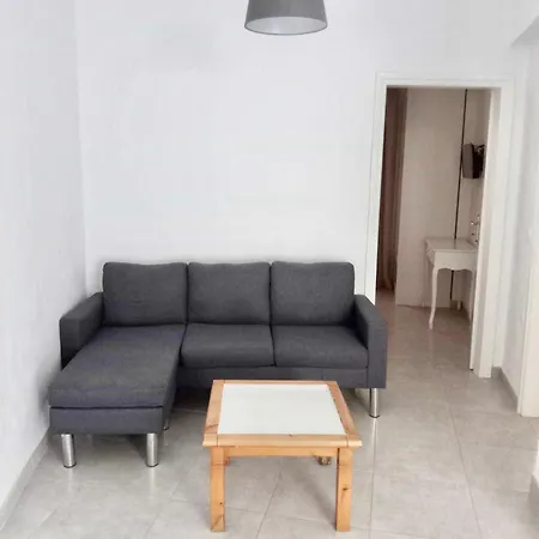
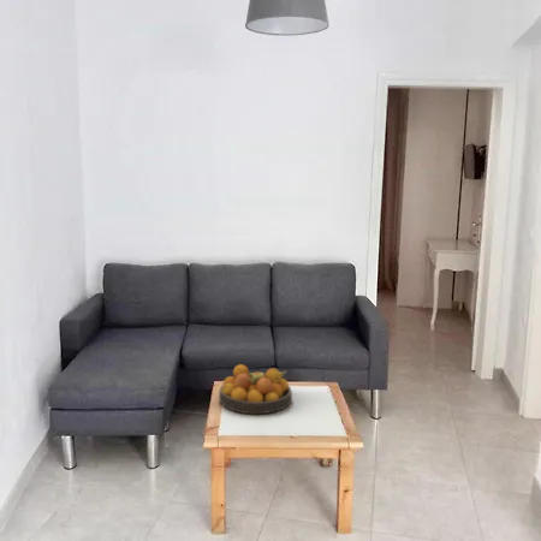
+ fruit bowl [218,363,293,415]
